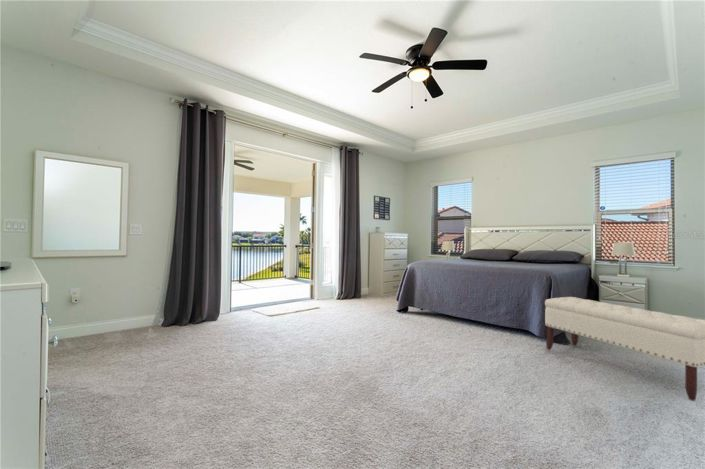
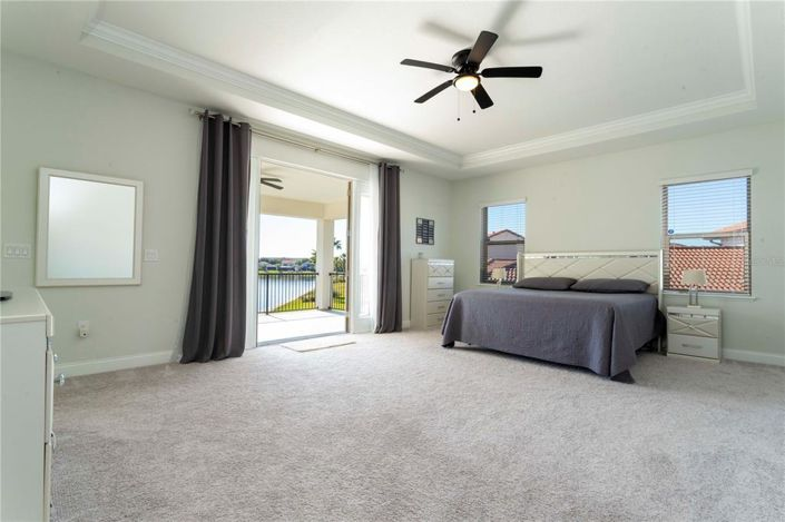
- bench [544,296,705,402]
